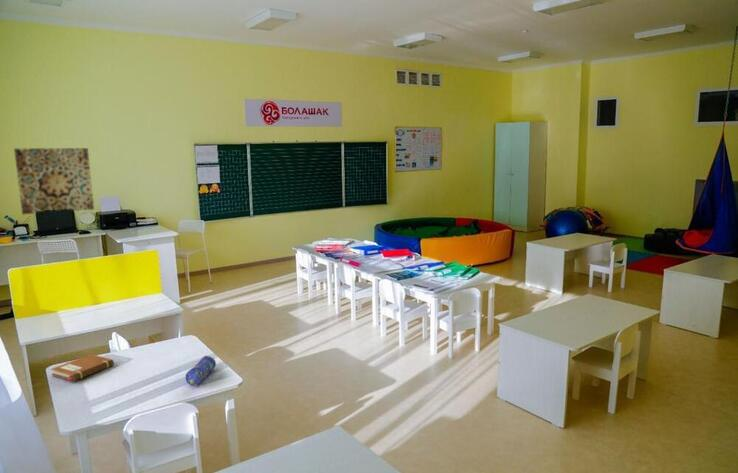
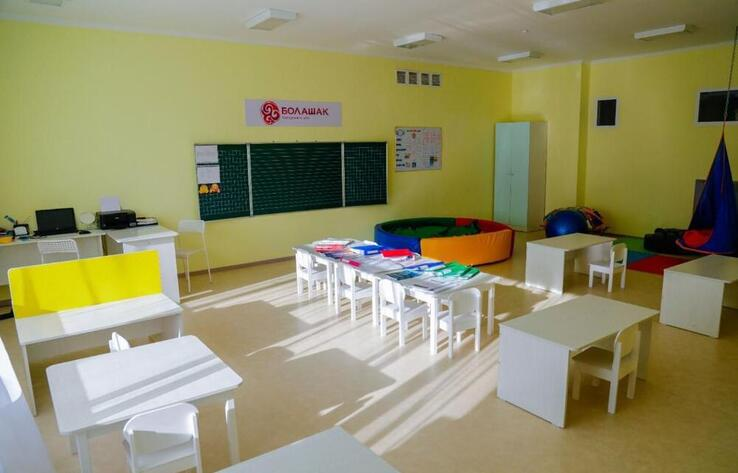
- pencil case [184,355,217,387]
- notebook [50,353,115,382]
- wall art [13,147,95,216]
